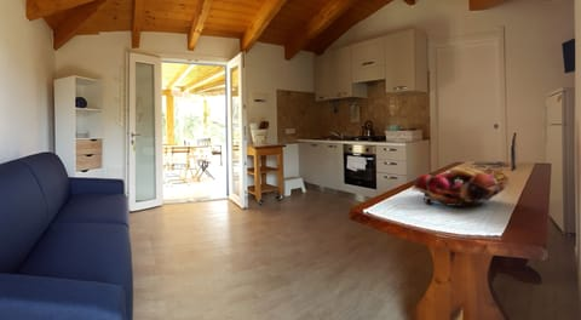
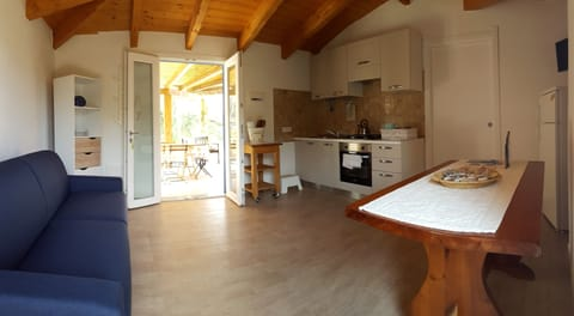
- fruit basket [410,167,506,207]
